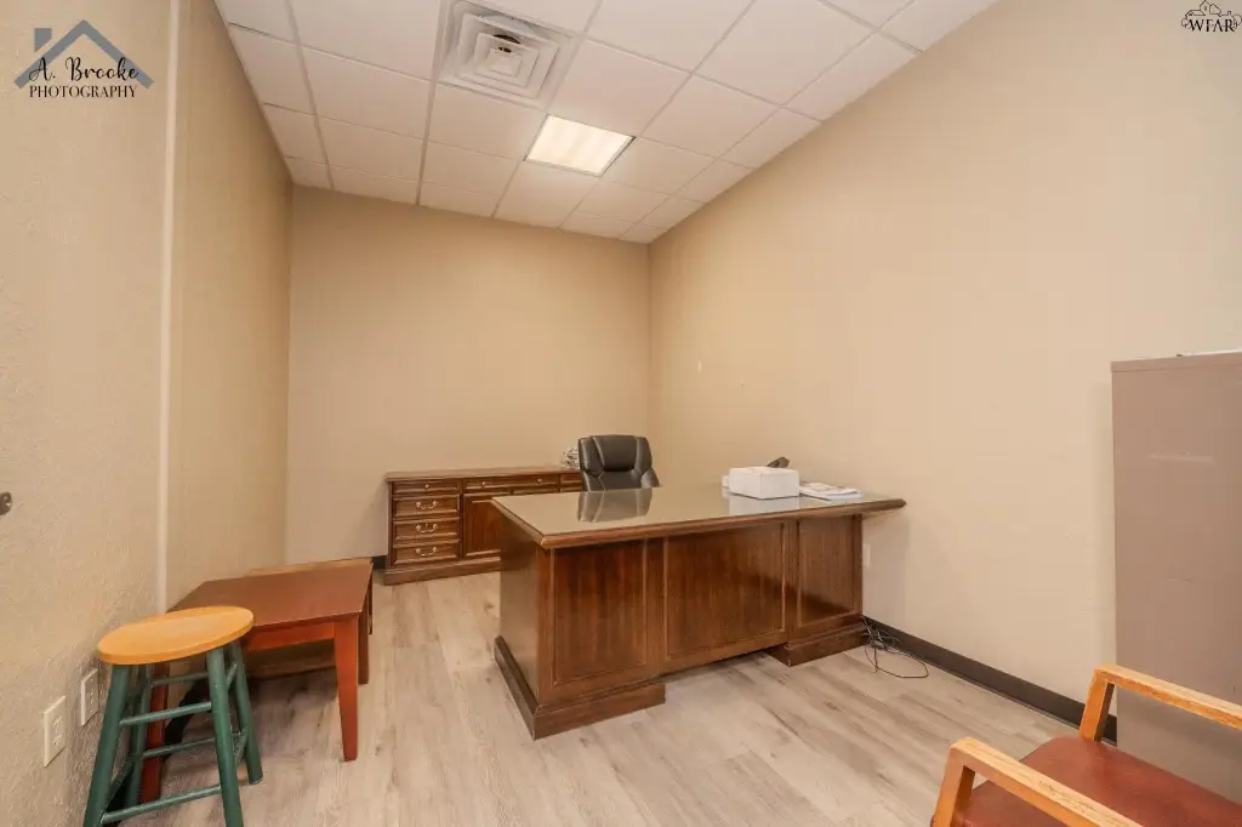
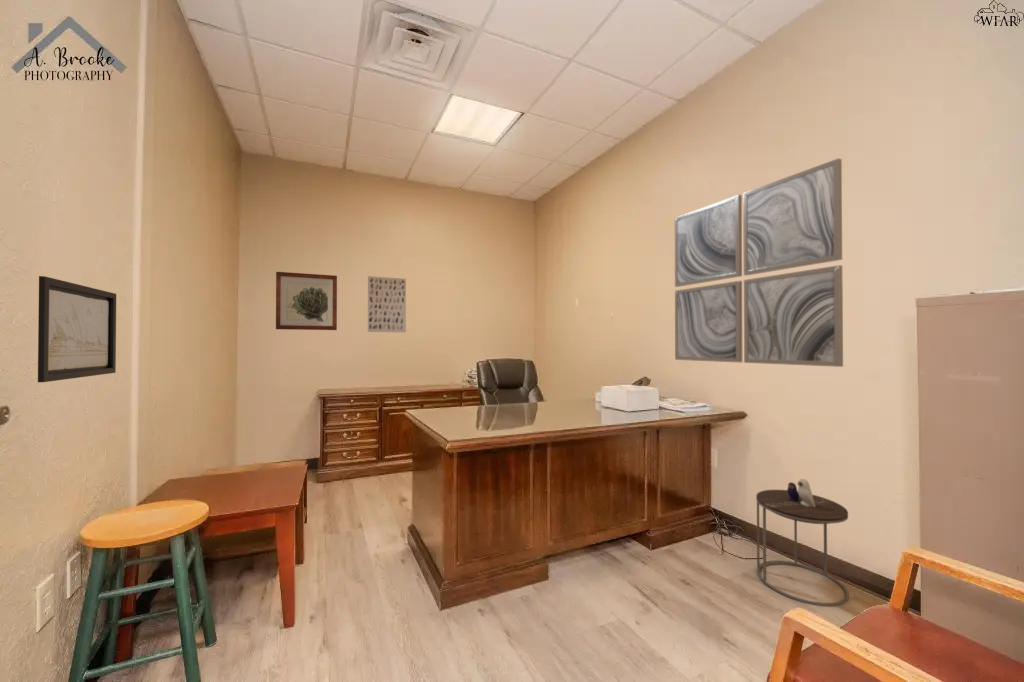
+ wall art [674,157,844,368]
+ wall art [367,275,407,333]
+ wall art [275,271,338,331]
+ wall art [37,275,117,383]
+ side table [755,478,850,607]
